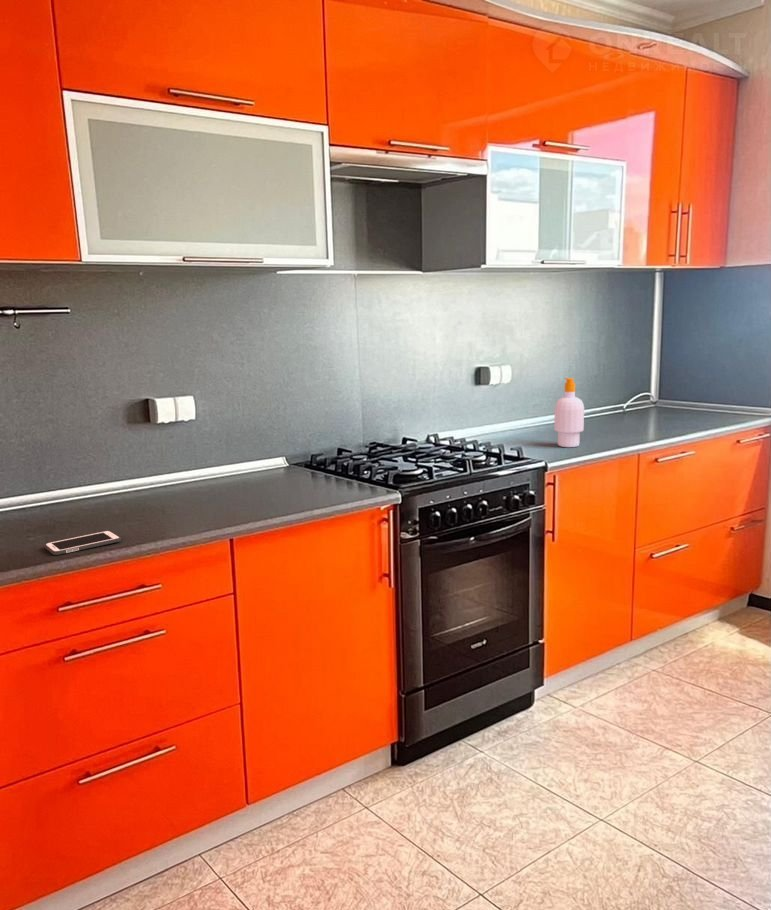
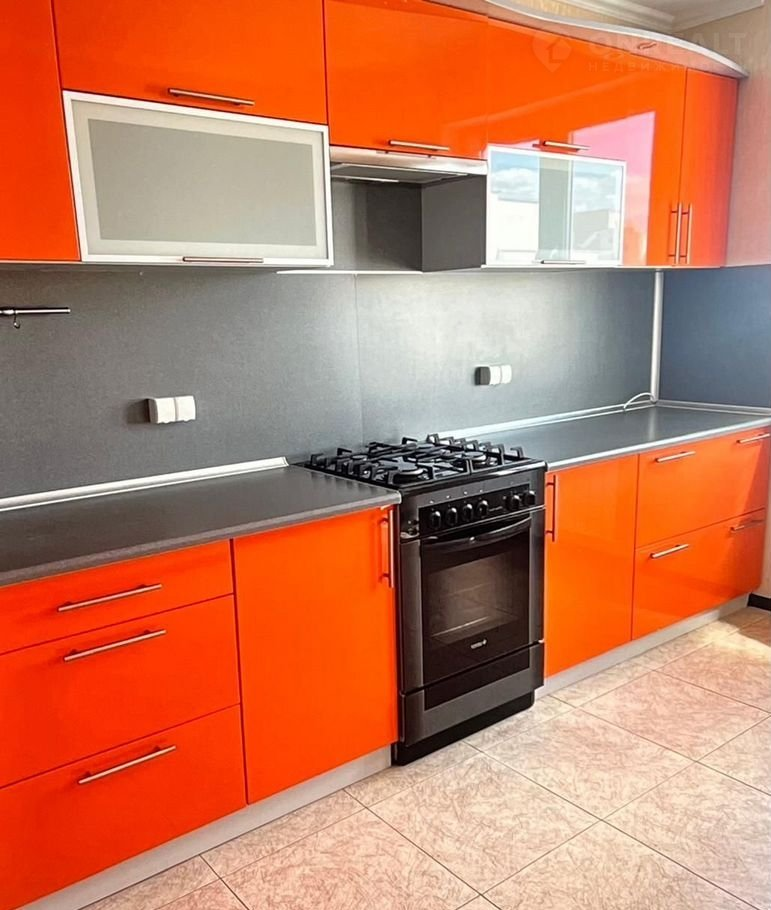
- cell phone [43,530,122,556]
- soap bottle [553,377,585,448]
